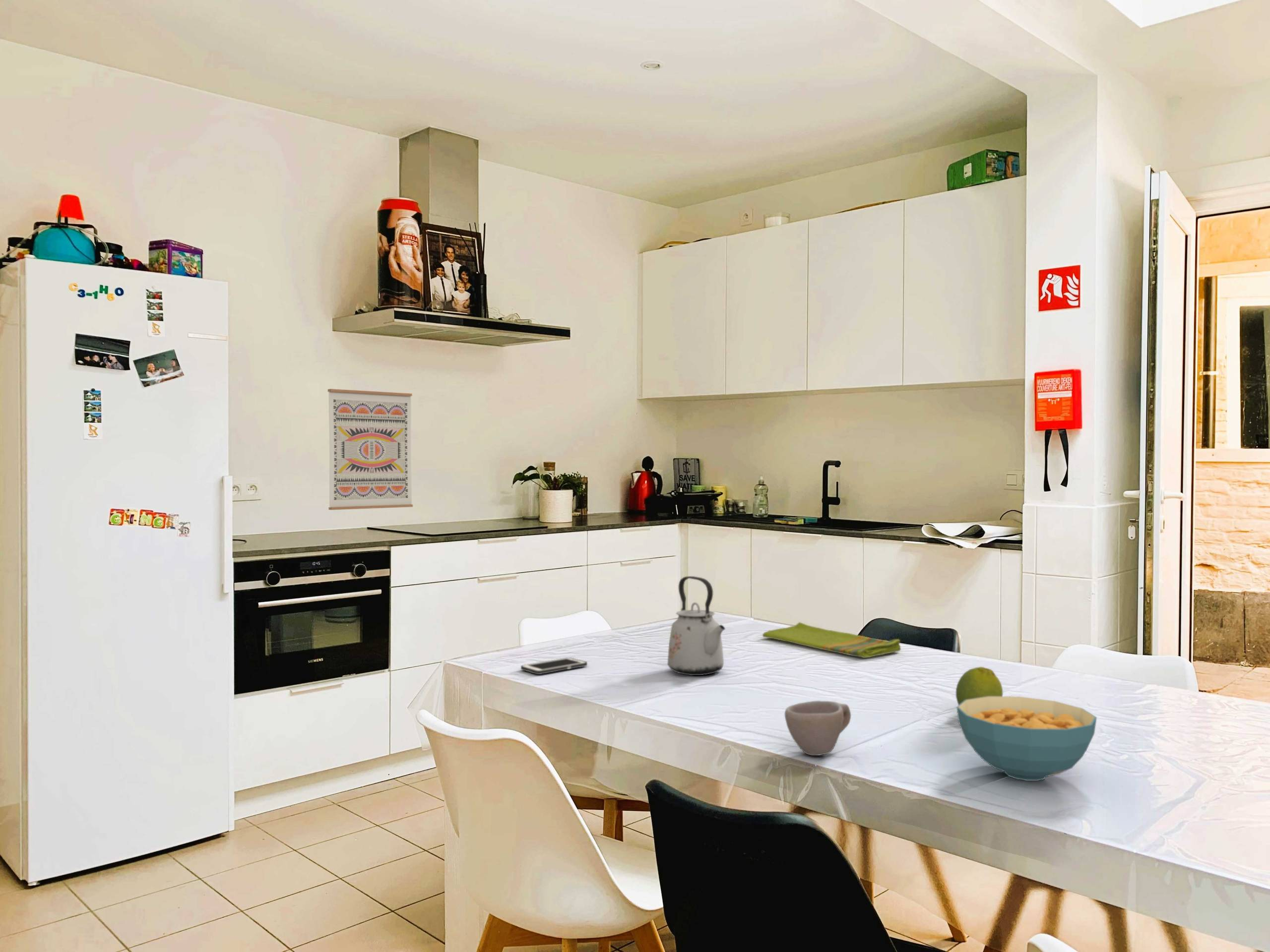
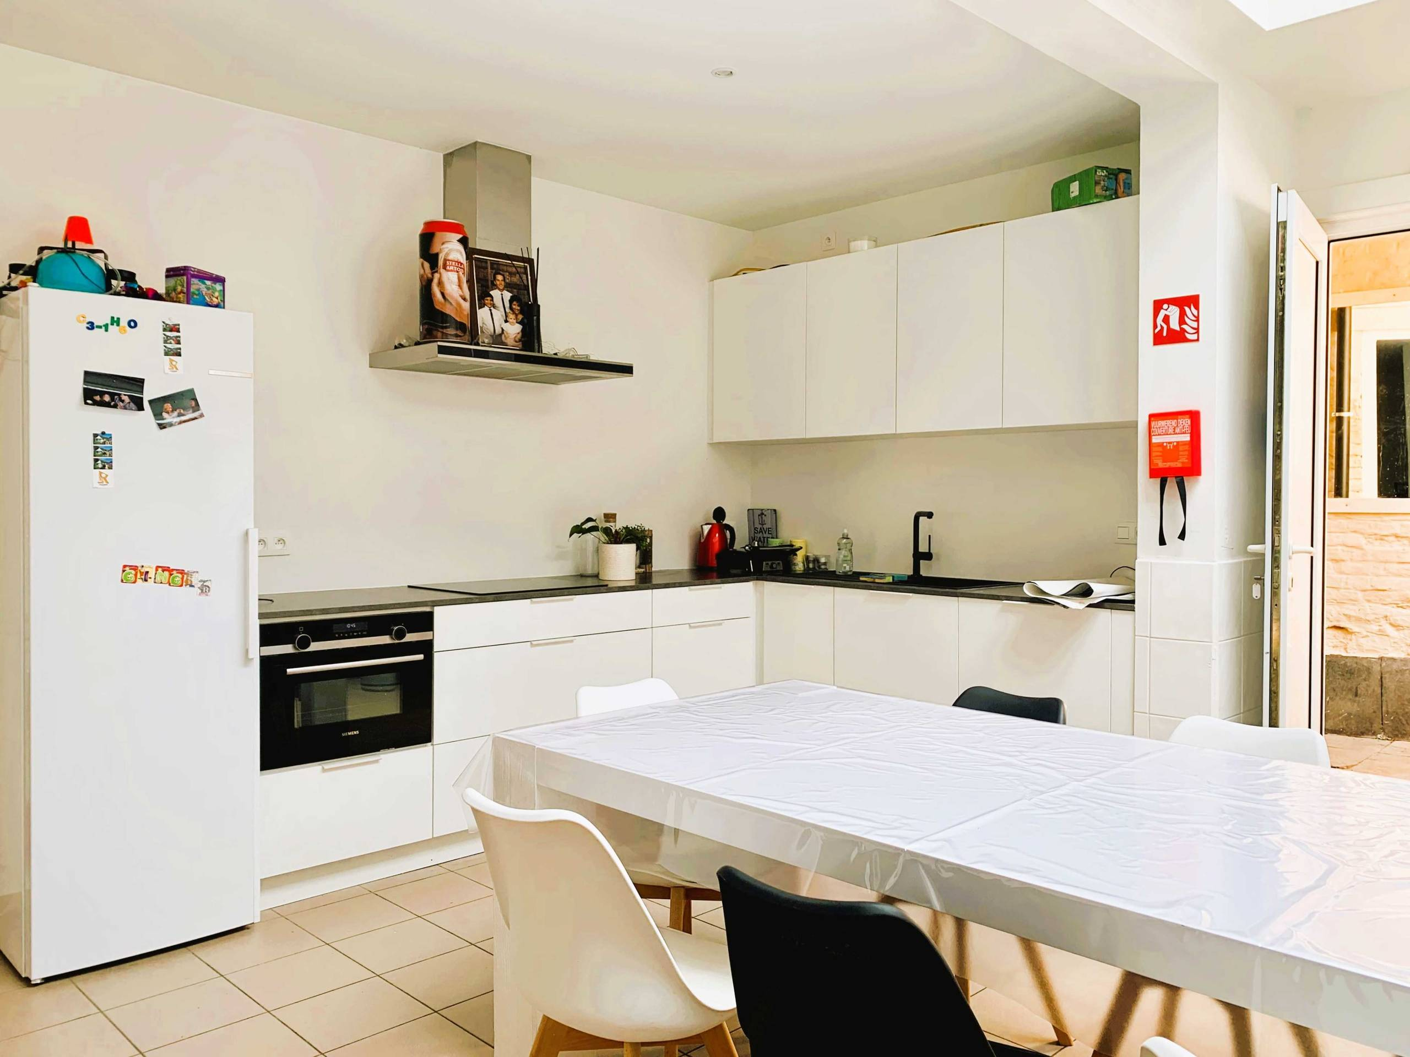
- kettle [667,576,726,676]
- cup [784,700,851,756]
- cereal bowl [956,696,1097,781]
- fruit [955,666,1004,705]
- wall art [327,388,413,510]
- cell phone [520,657,588,675]
- dish towel [762,622,901,658]
